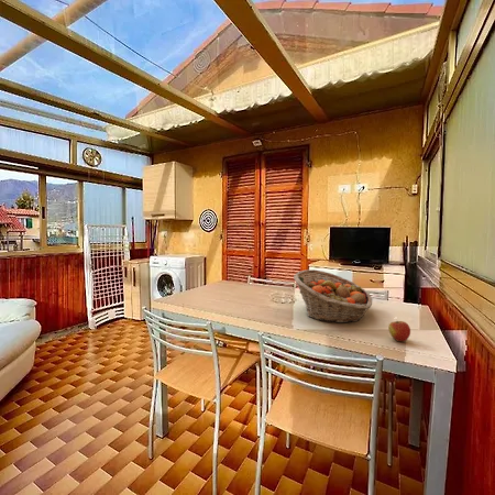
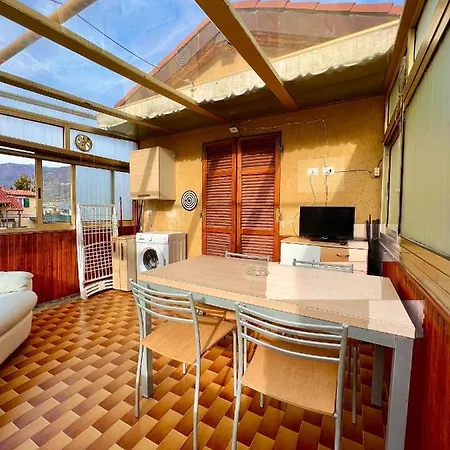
- apple [387,320,411,342]
- fruit basket [293,268,373,324]
